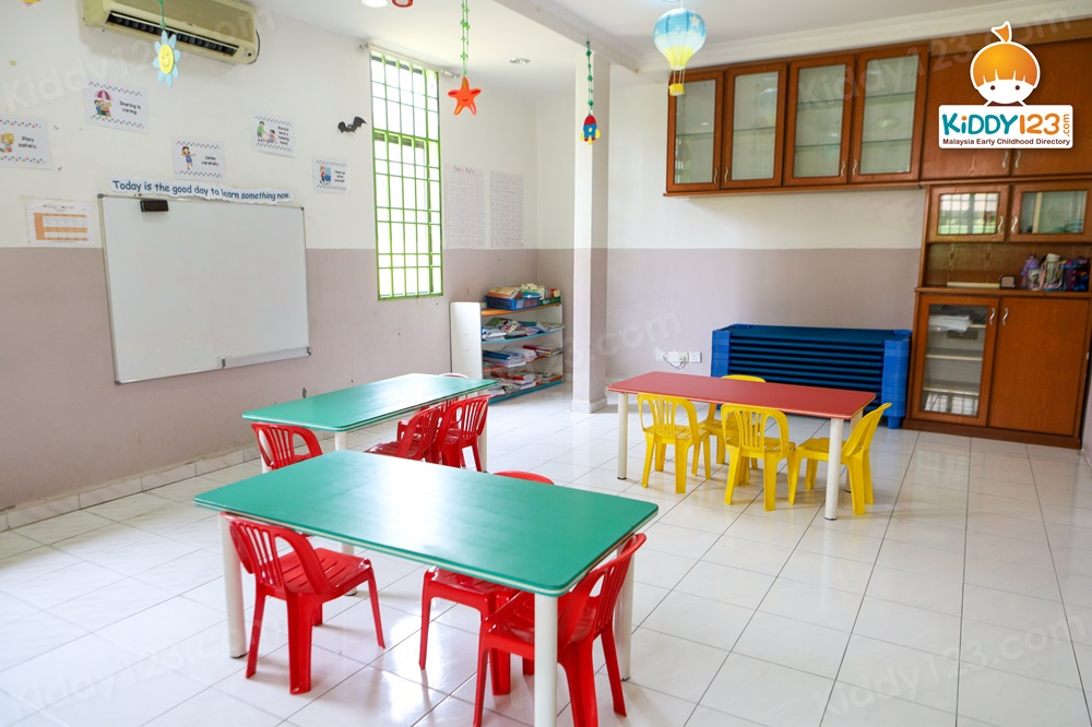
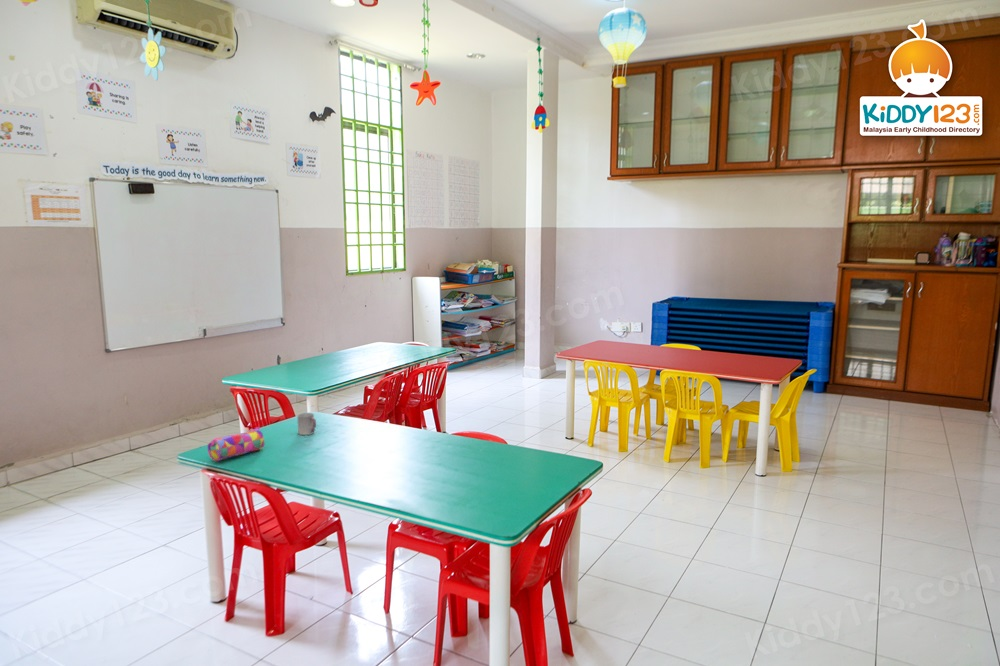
+ cup [296,412,317,436]
+ pencil case [207,426,265,462]
